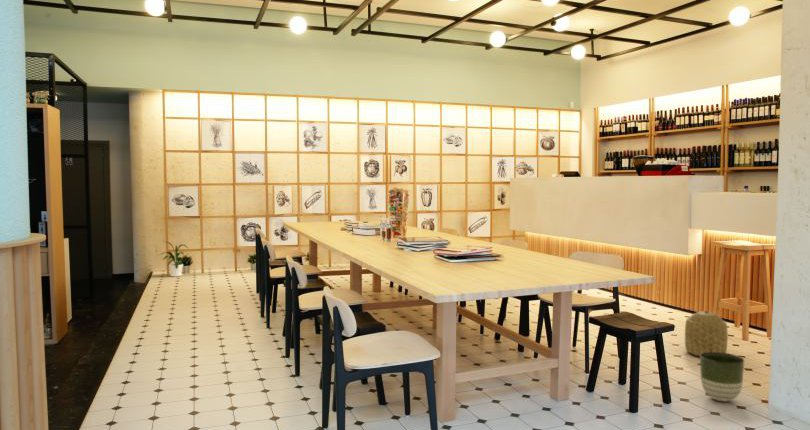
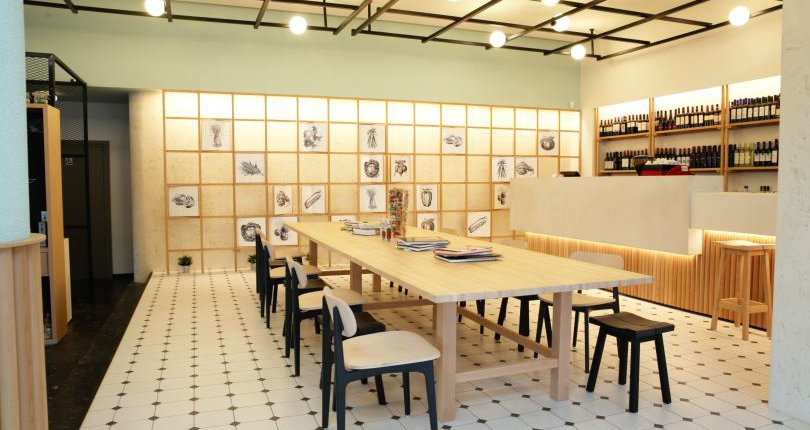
- house plant [159,240,190,278]
- basket [684,309,729,358]
- planter [699,352,745,403]
